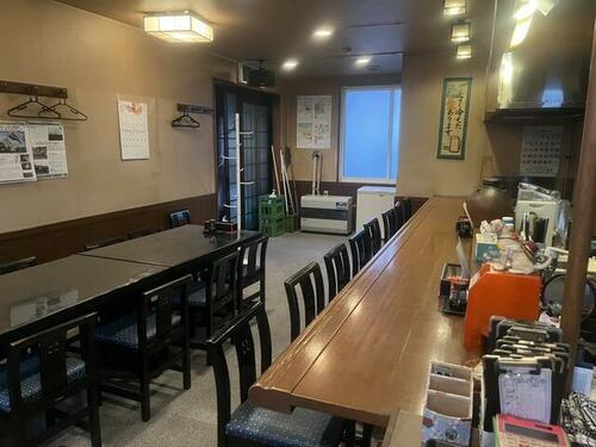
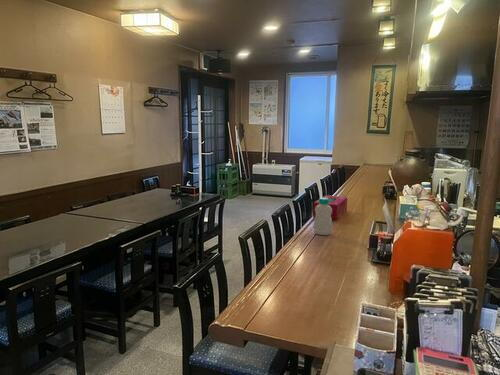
+ bottle [313,197,333,236]
+ tissue box [312,194,348,221]
